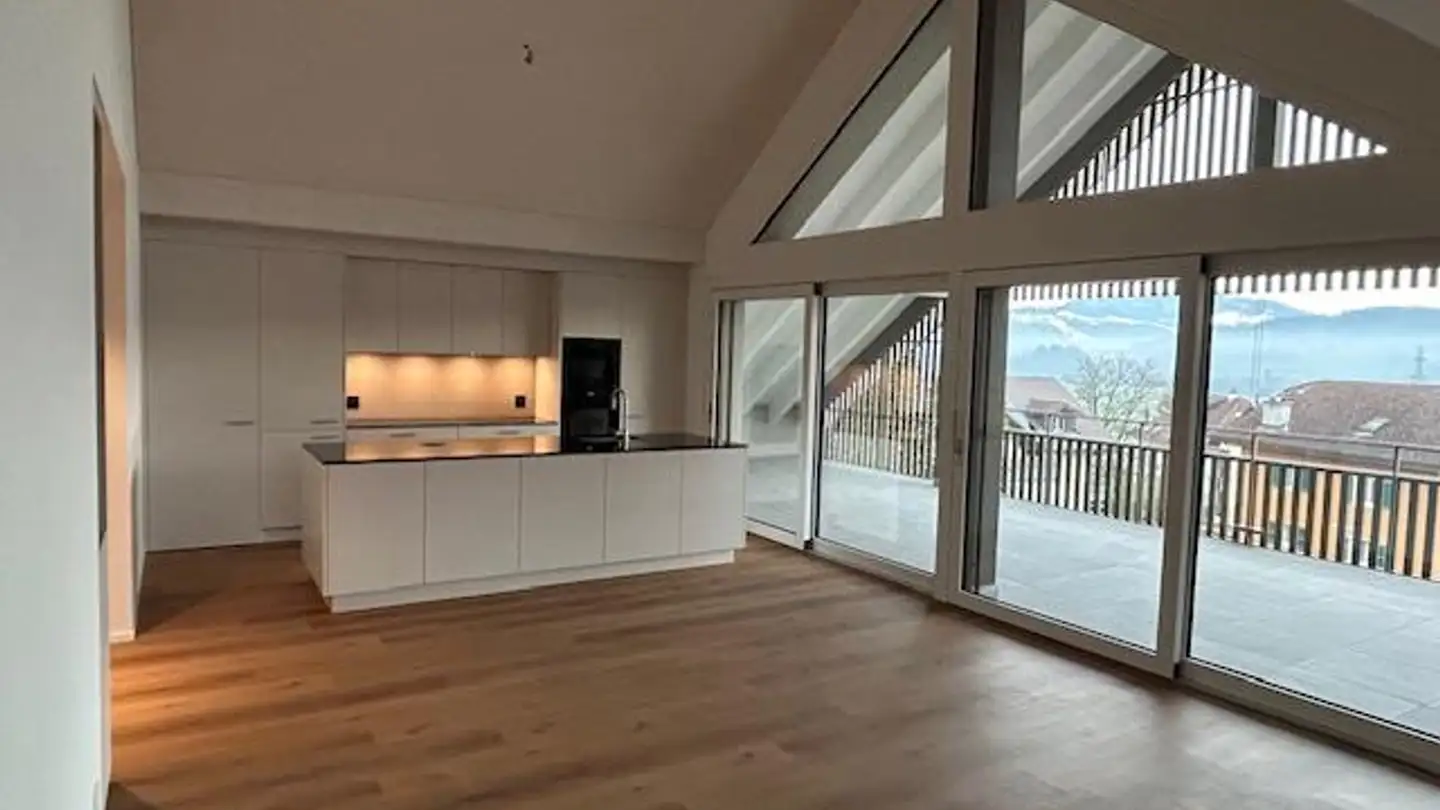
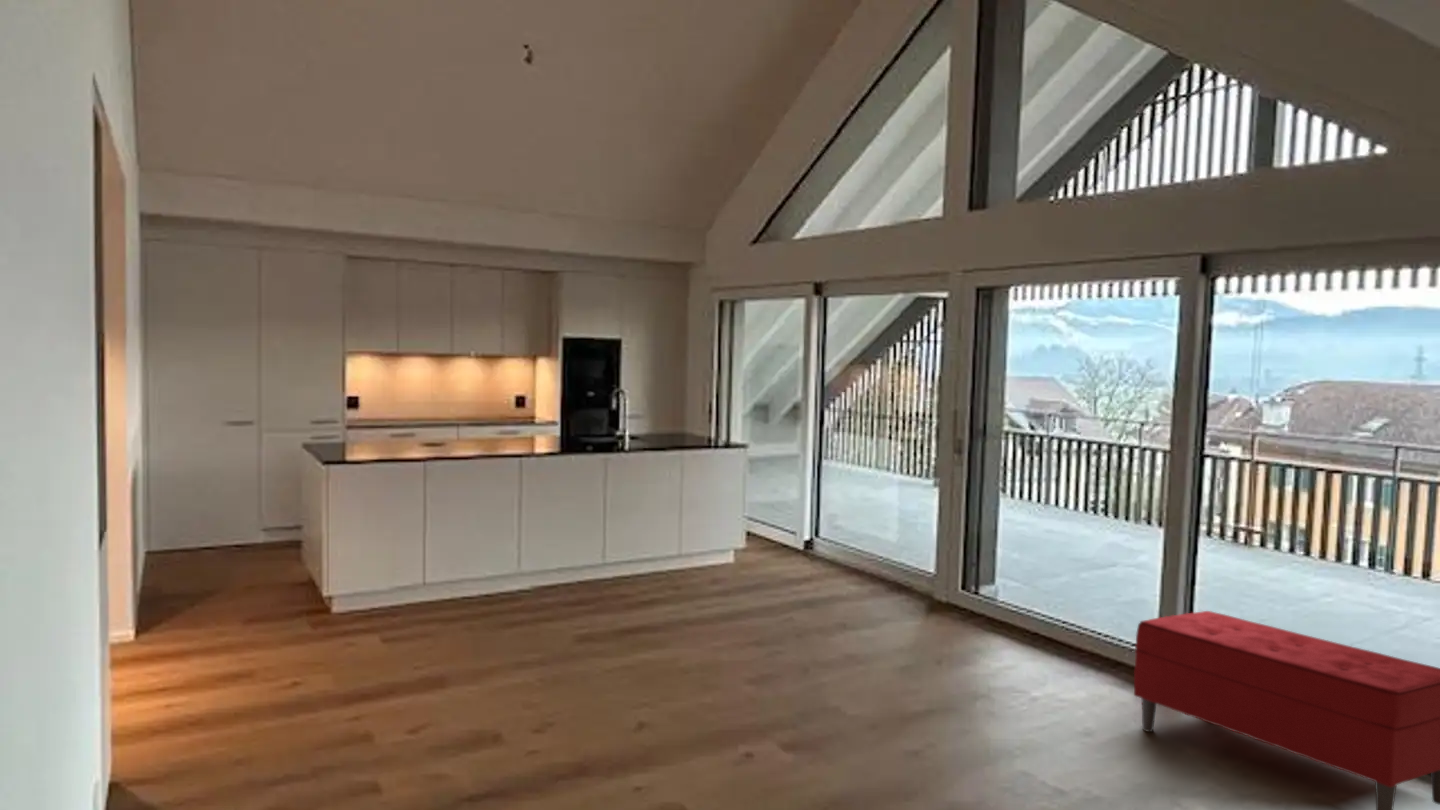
+ bench [1133,610,1440,810]
